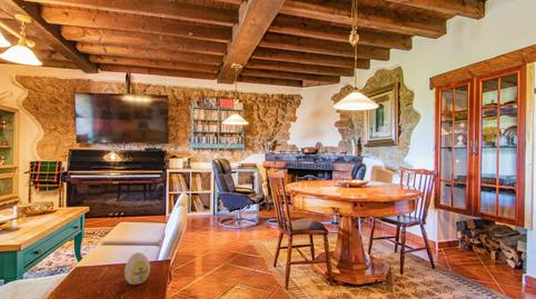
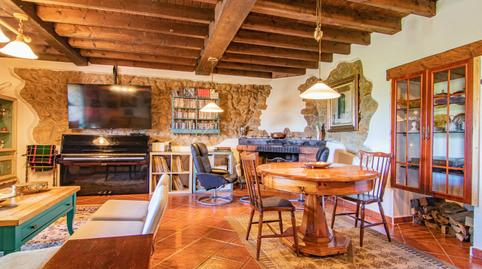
- decorative egg [123,251,151,286]
